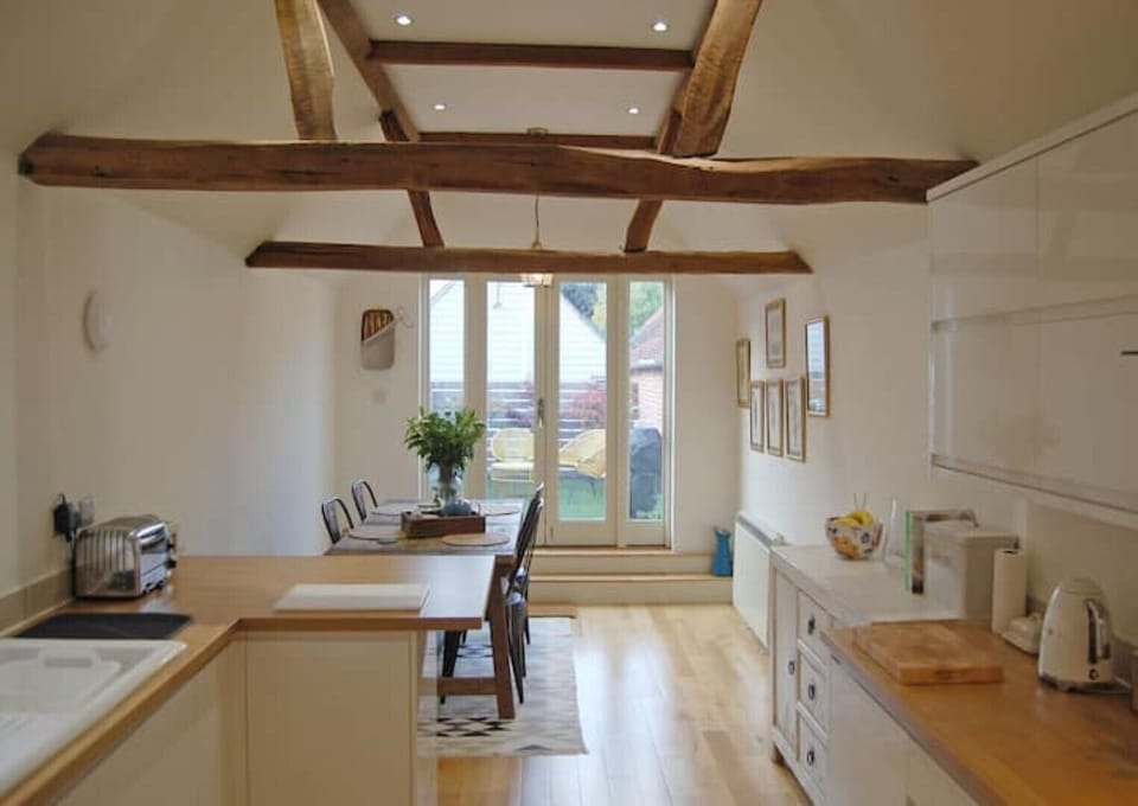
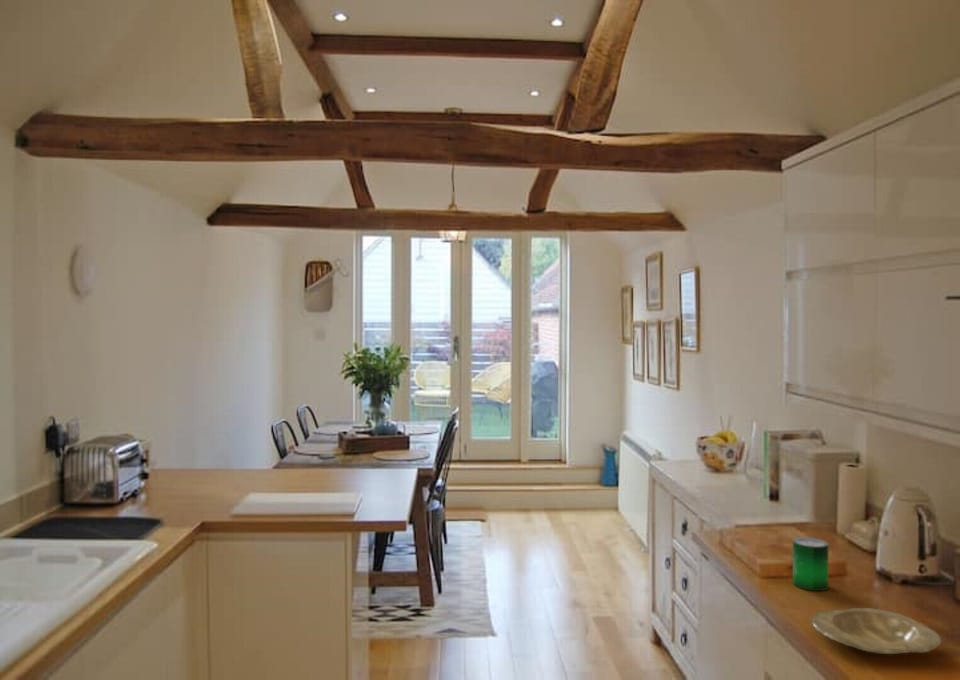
+ plate [811,607,942,655]
+ beverage can [792,536,829,592]
